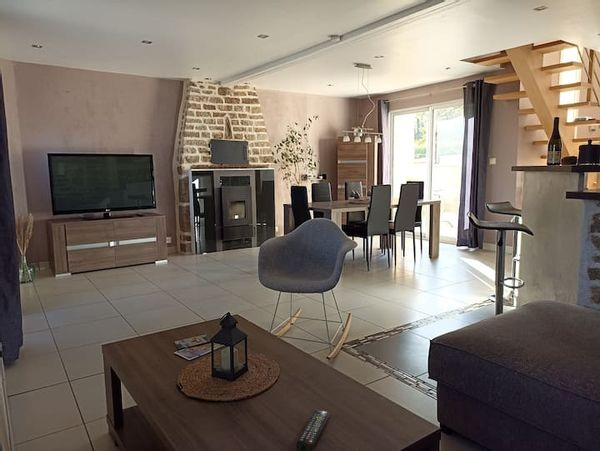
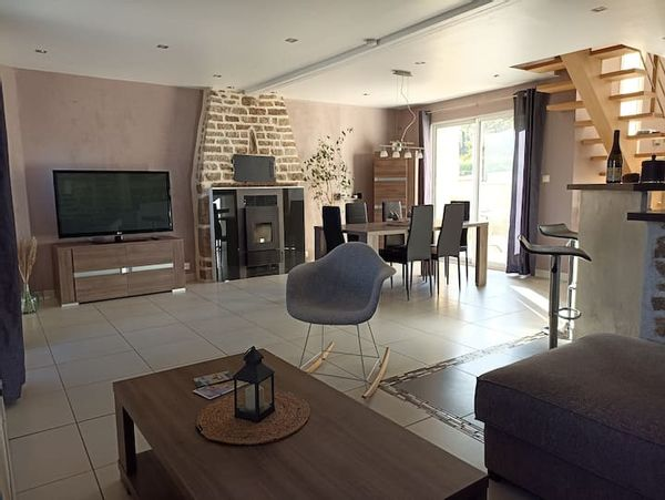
- remote control [295,409,331,451]
